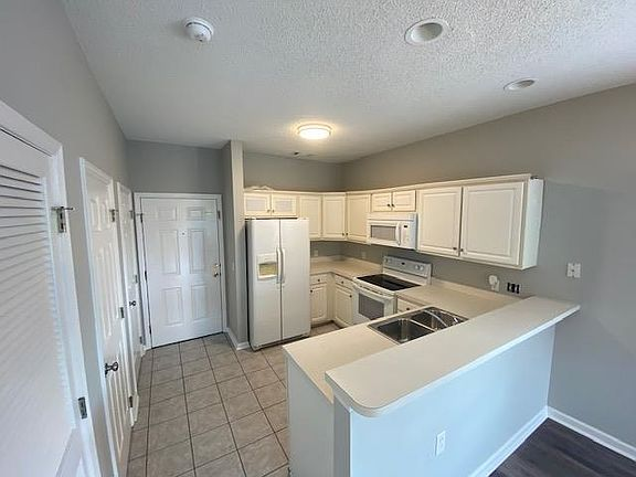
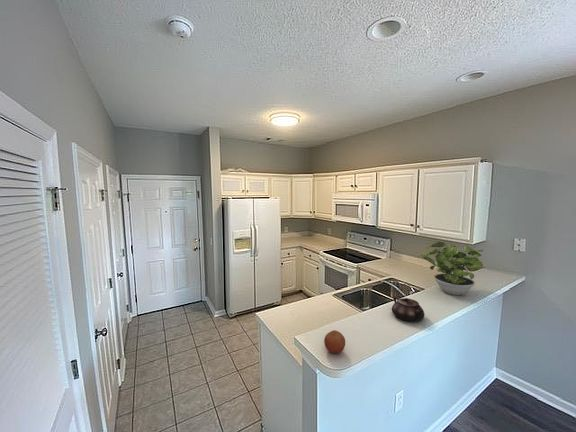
+ potted plant [420,241,484,296]
+ fruit [323,329,346,354]
+ teapot [391,295,426,322]
